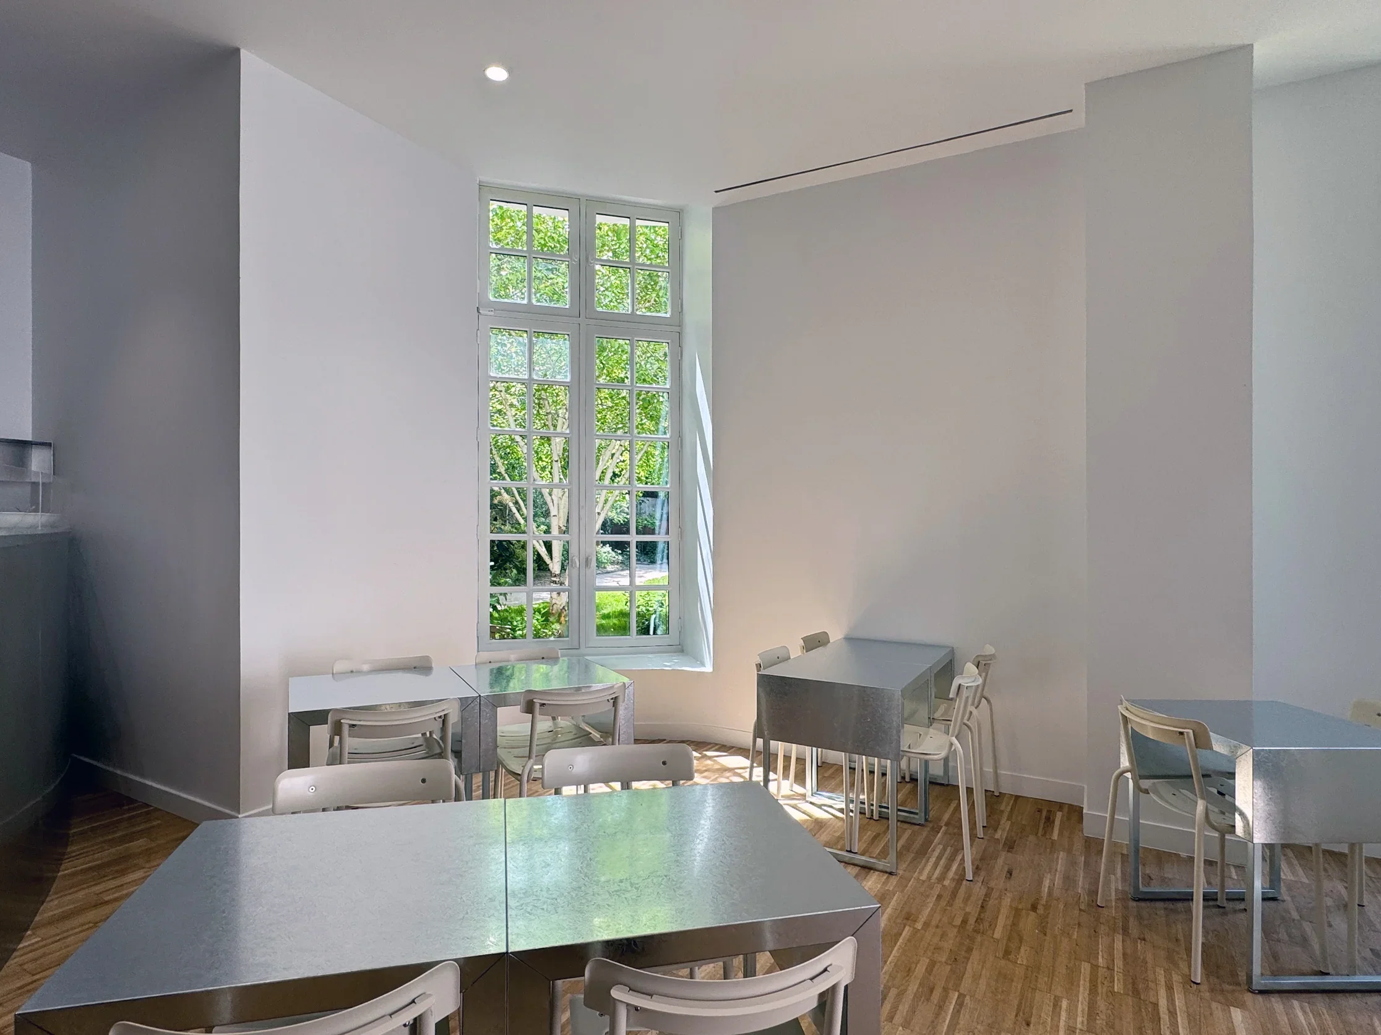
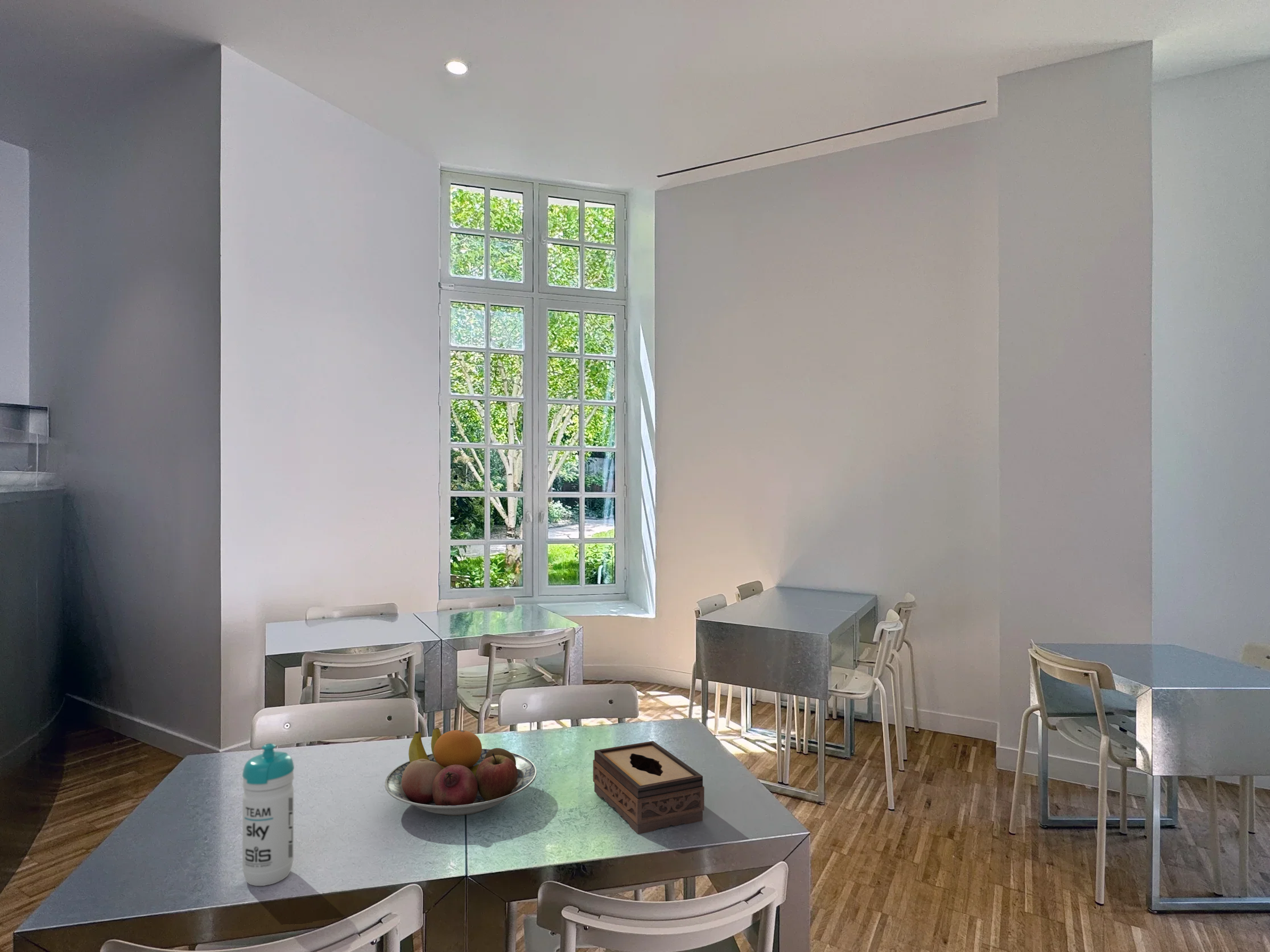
+ tissue box [592,740,705,835]
+ water bottle [242,743,295,887]
+ fruit bowl [384,727,537,816]
